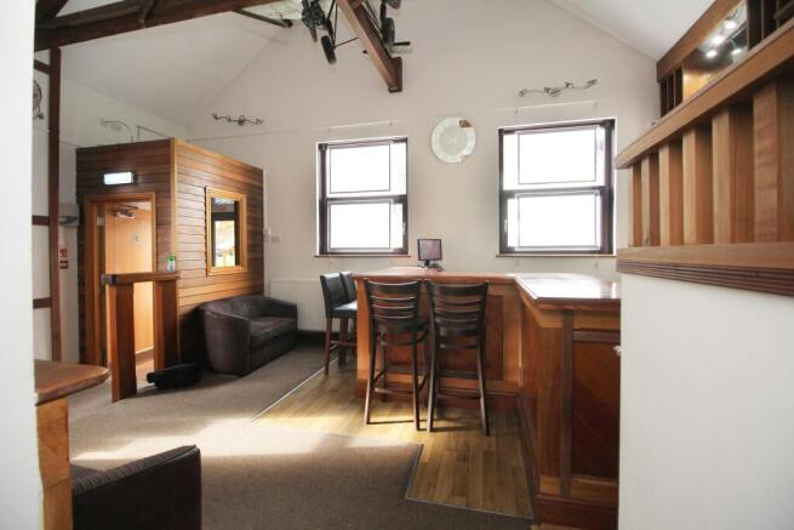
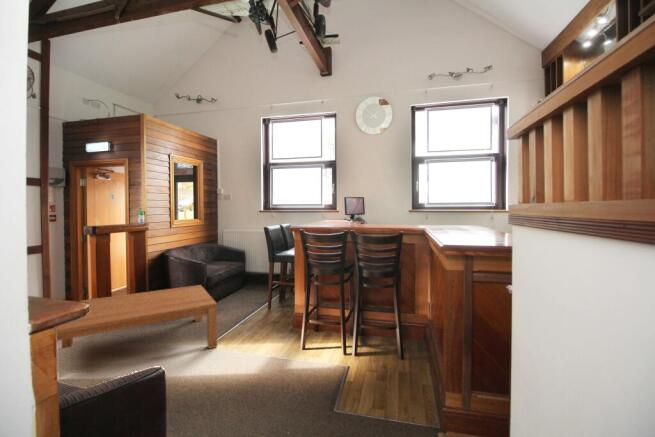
+ coffee table [55,284,218,350]
